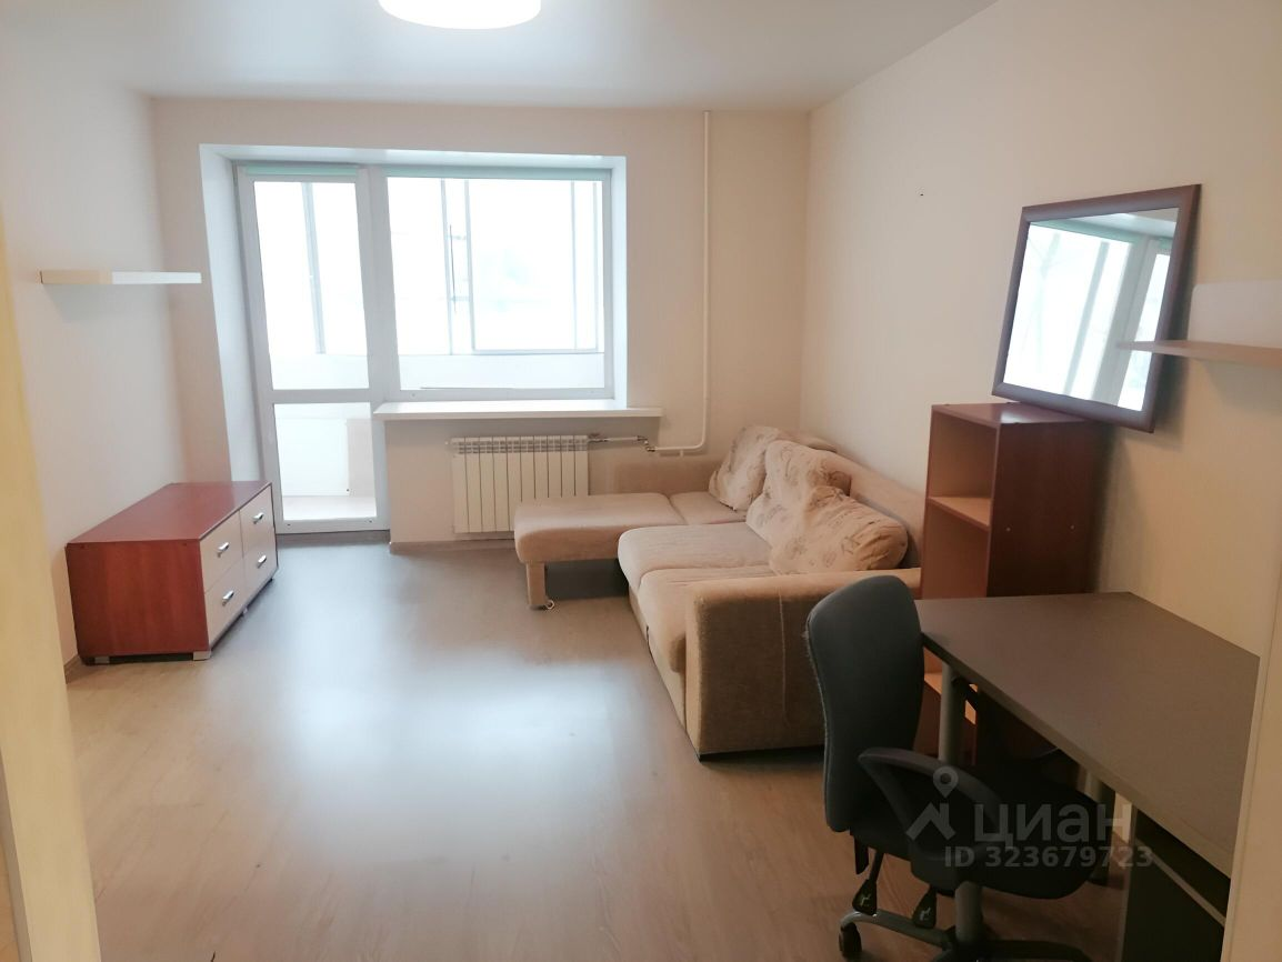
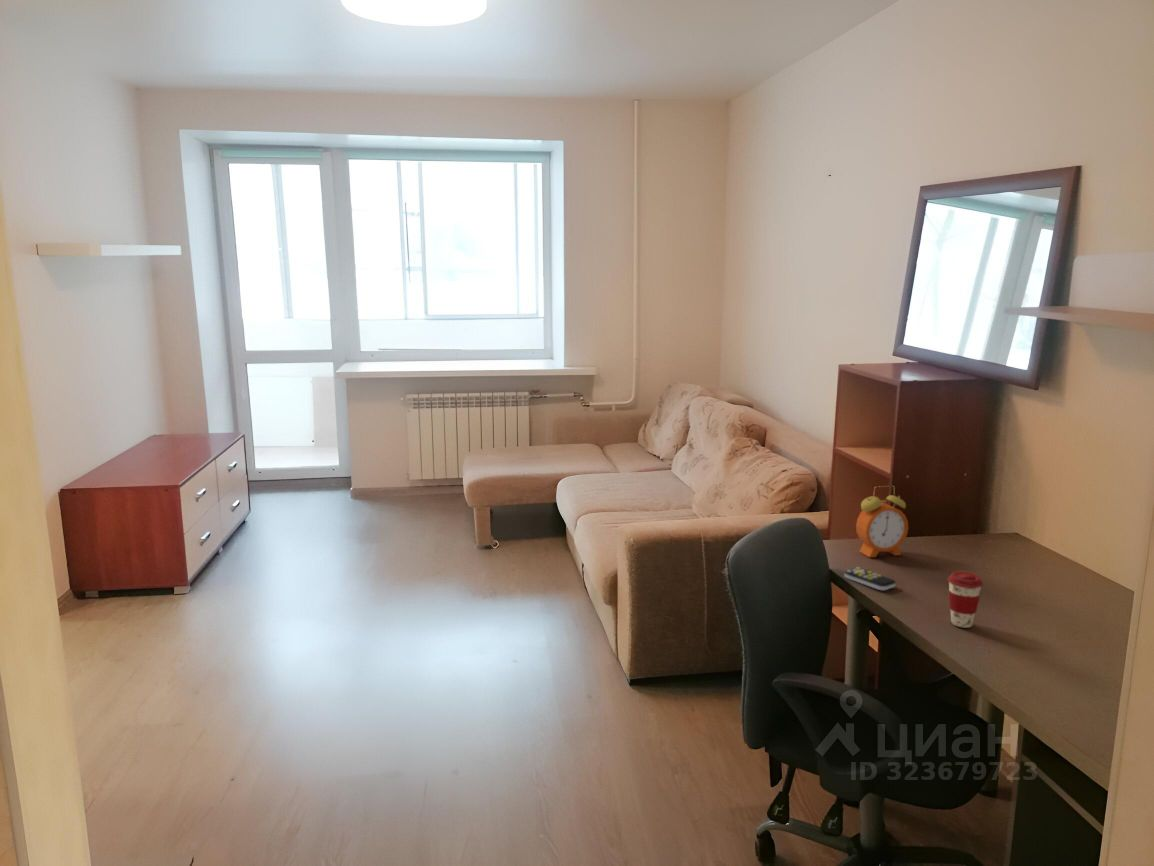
+ alarm clock [855,485,909,558]
+ remote control [844,566,897,591]
+ coffee cup [947,570,984,629]
